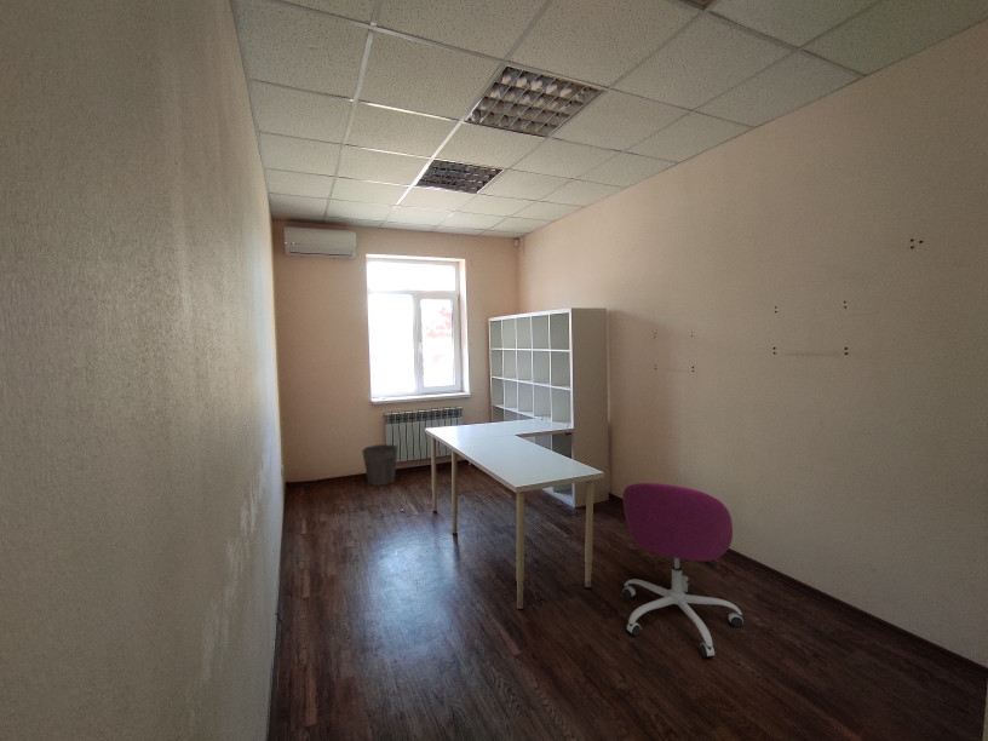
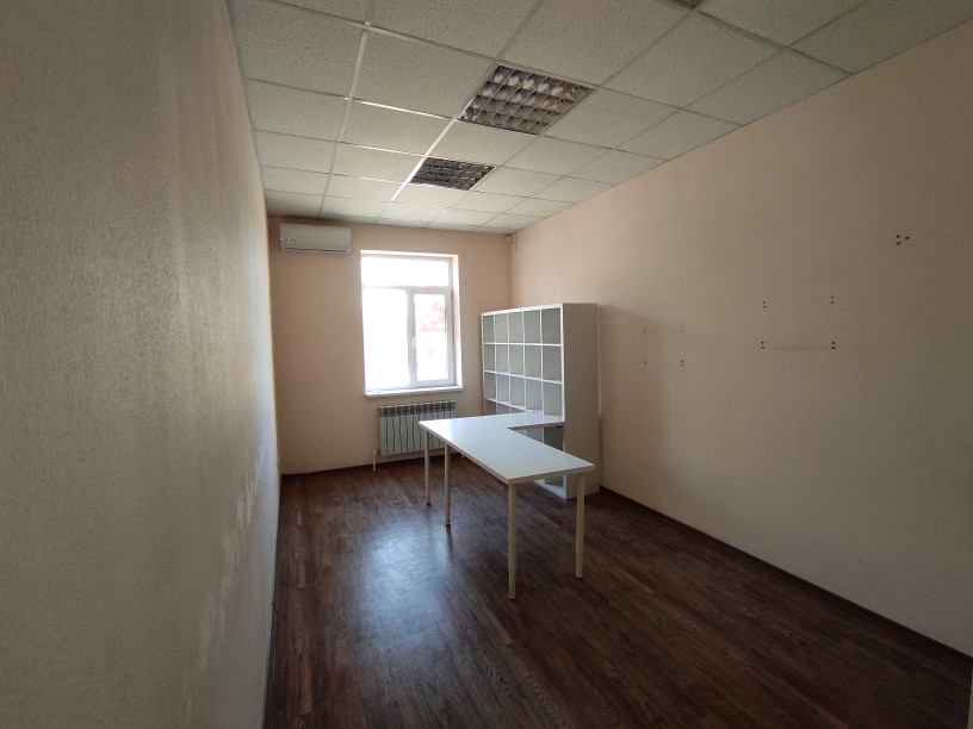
- waste bin [361,443,398,487]
- office chair [621,482,745,659]
